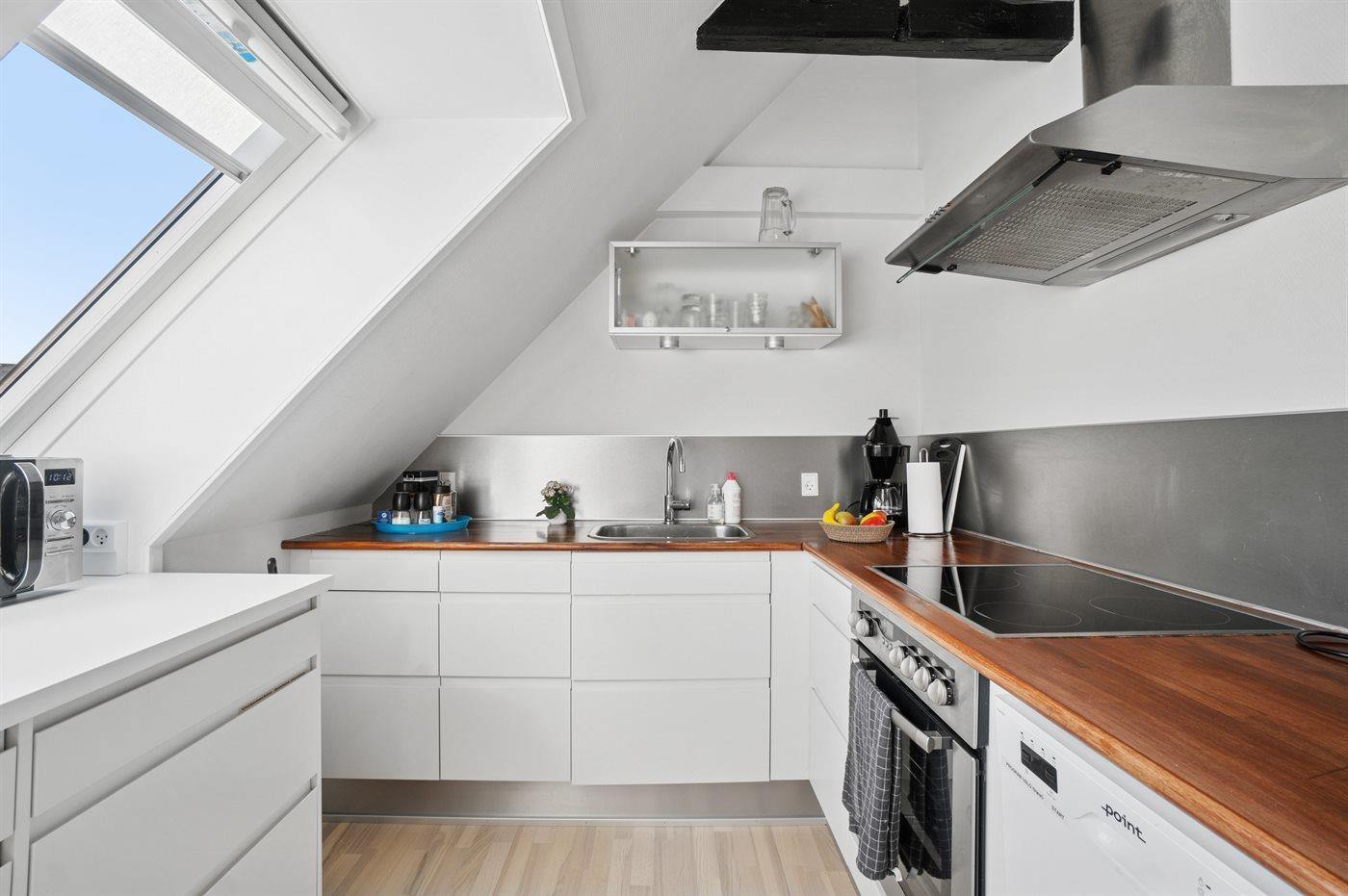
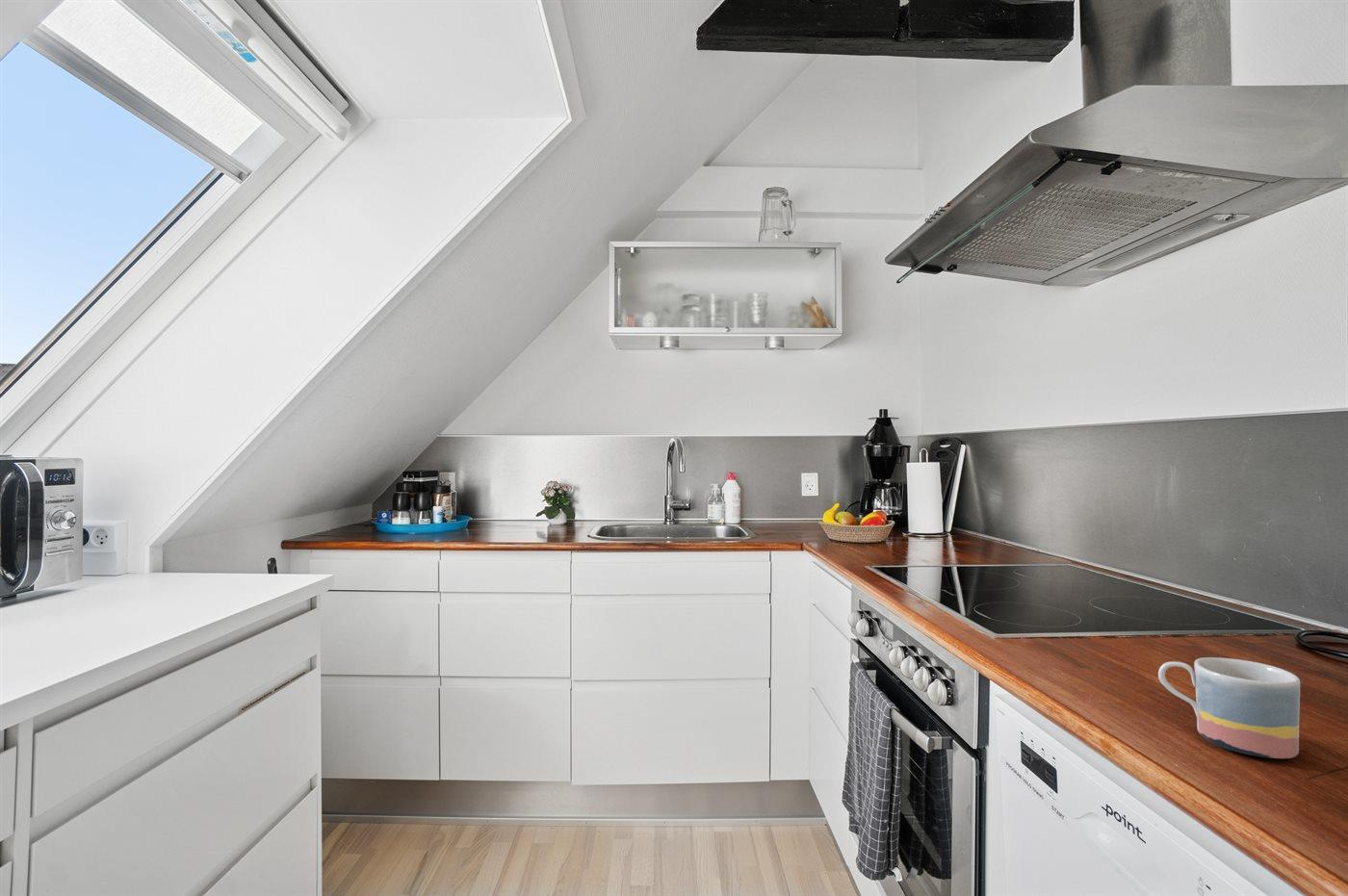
+ mug [1157,656,1301,759]
